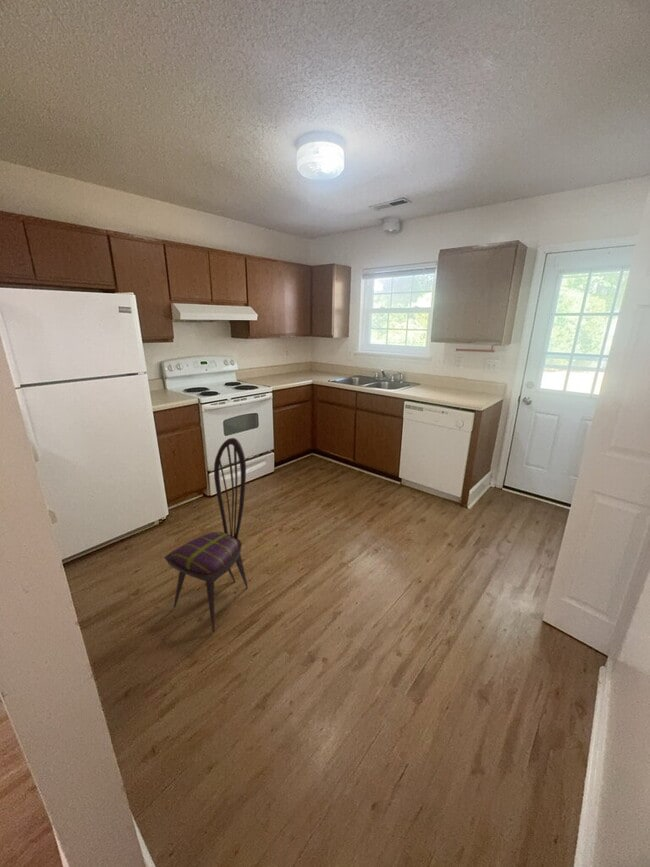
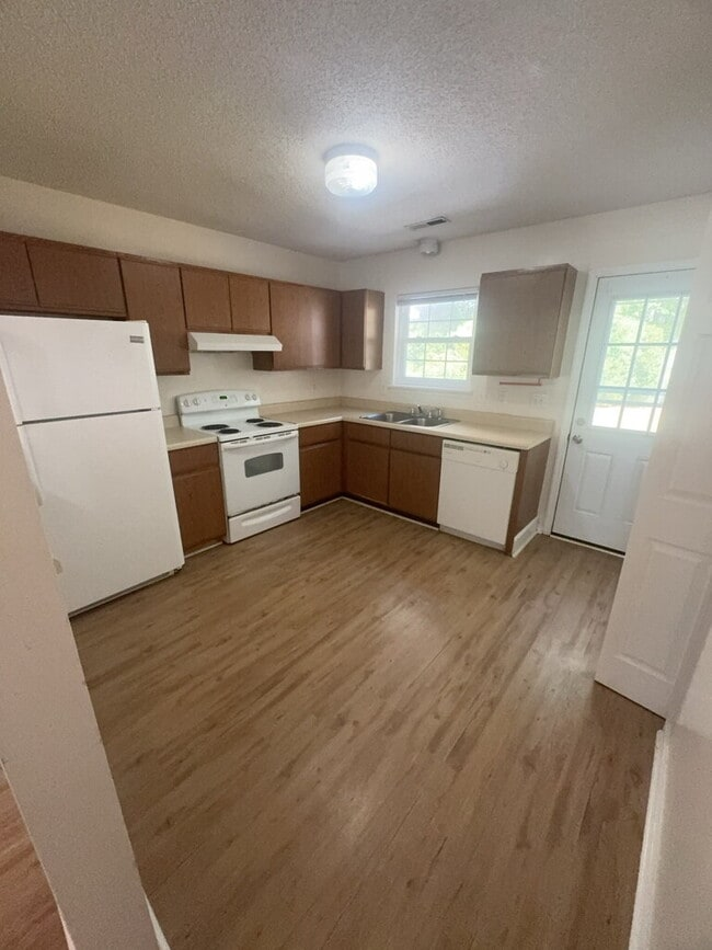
- dining chair [163,437,249,634]
